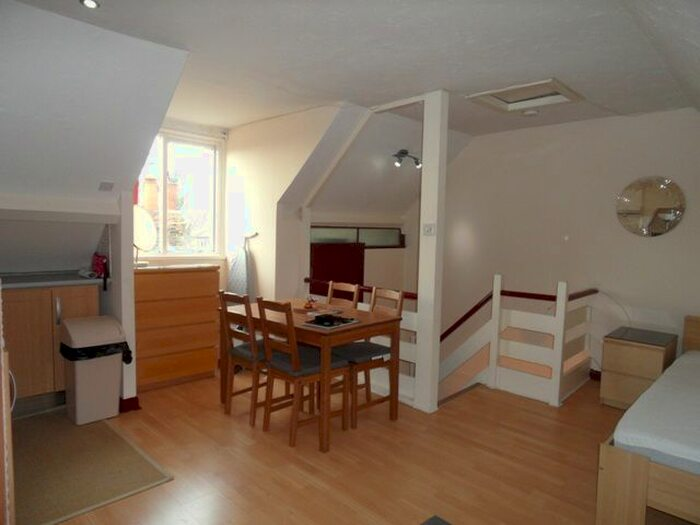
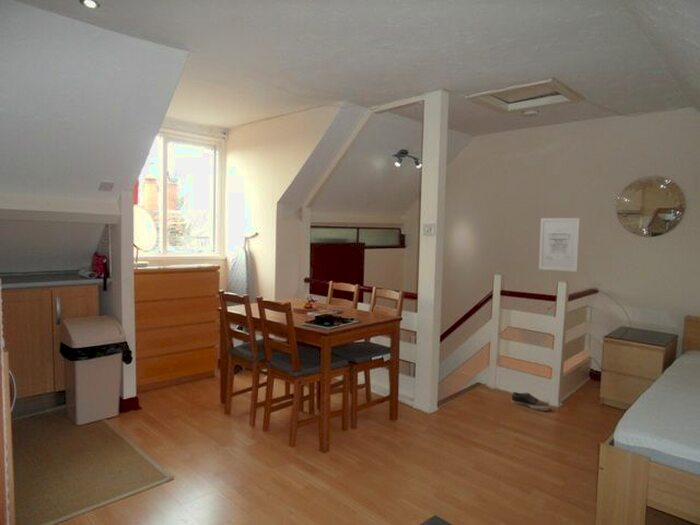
+ wall art [538,217,581,273]
+ shoe [510,391,550,412]
